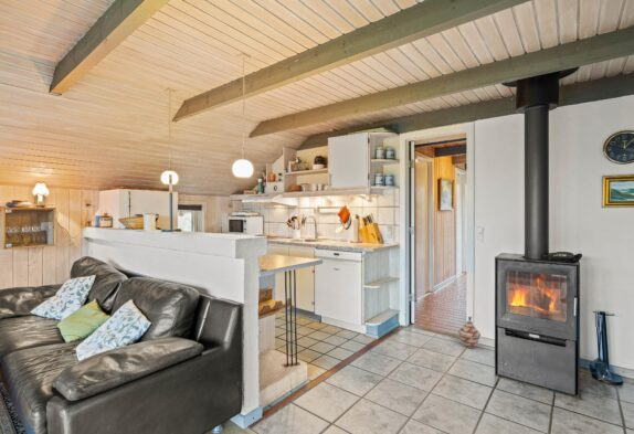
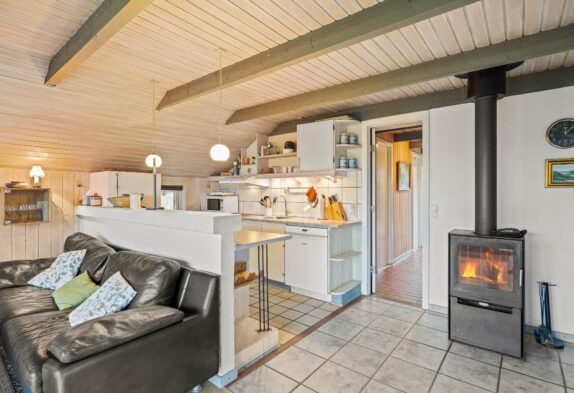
- woven basket [457,316,482,349]
